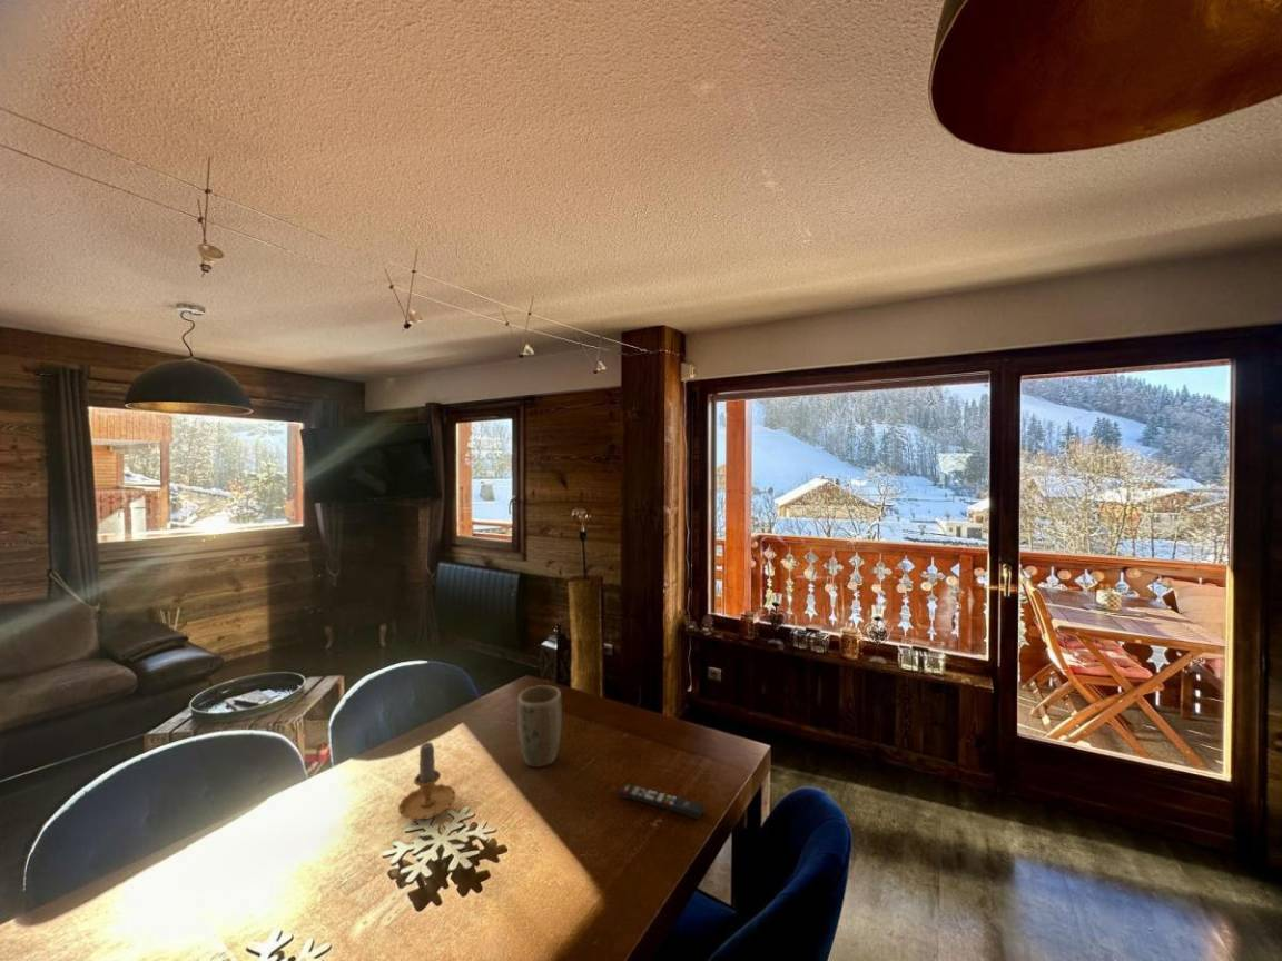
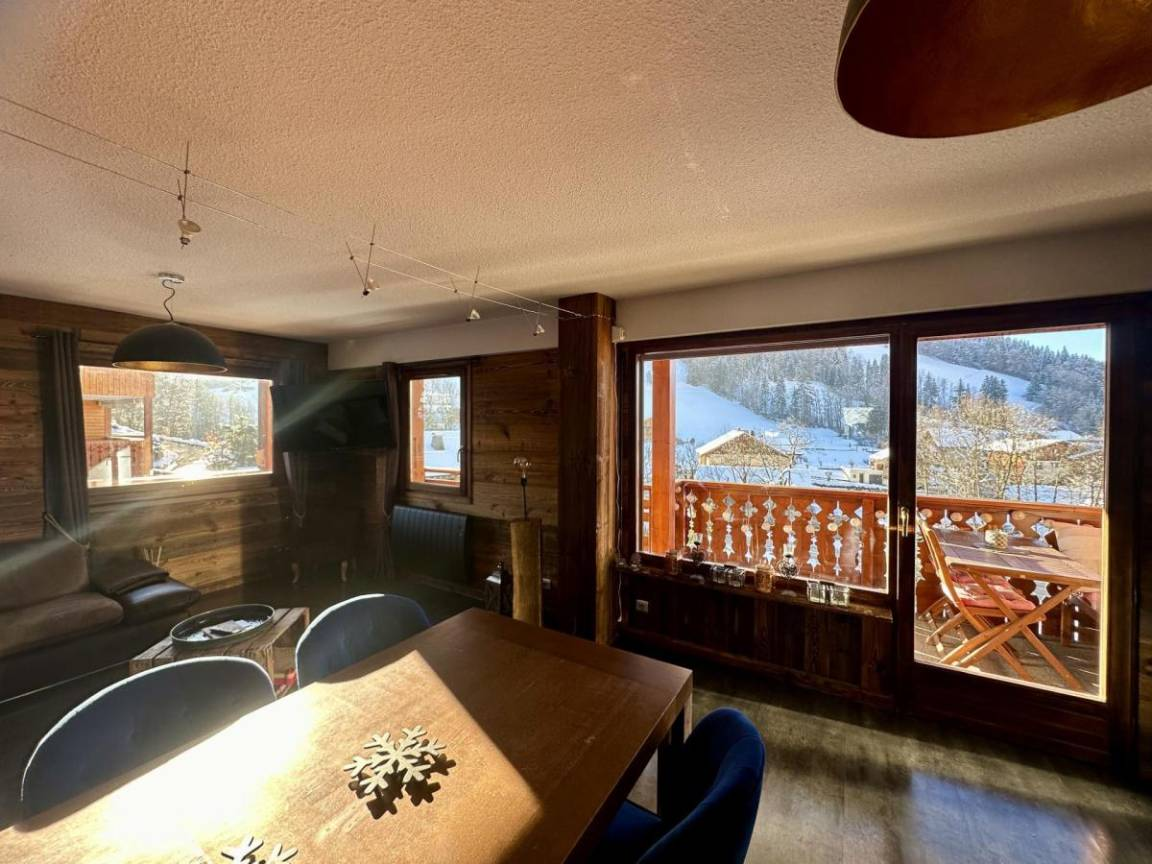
- plant pot [516,684,563,769]
- candle [397,741,457,821]
- remote control [617,783,706,821]
